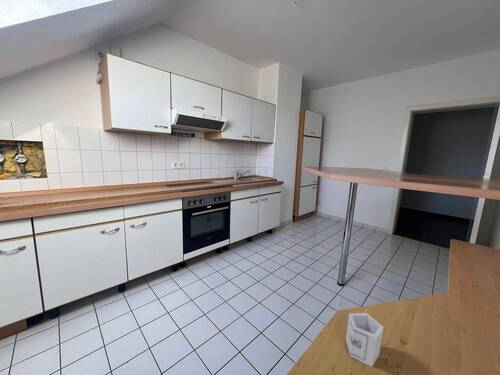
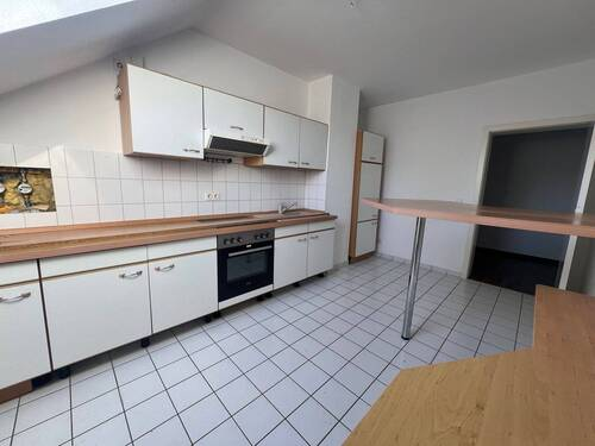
- cup [345,312,385,367]
